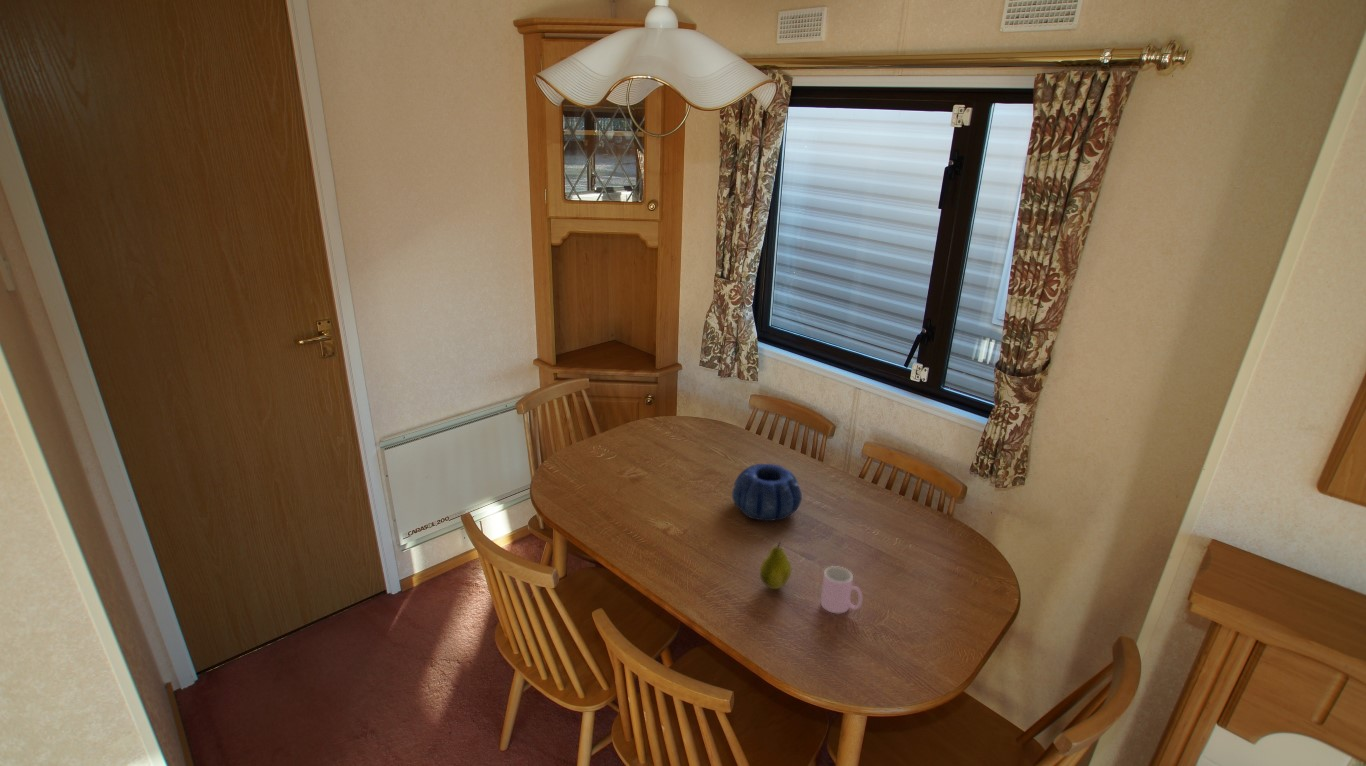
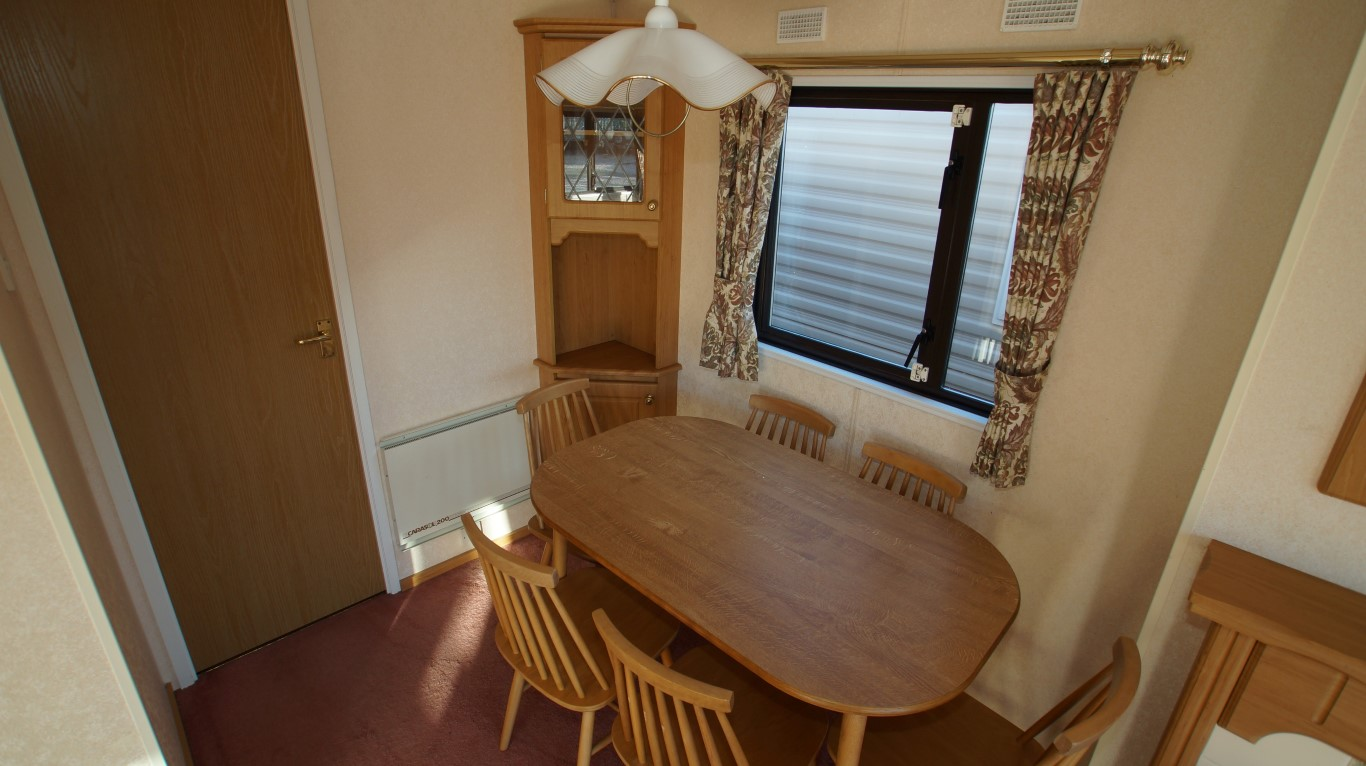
- fruit [759,541,792,590]
- cup [820,565,864,614]
- decorative bowl [731,463,803,522]
